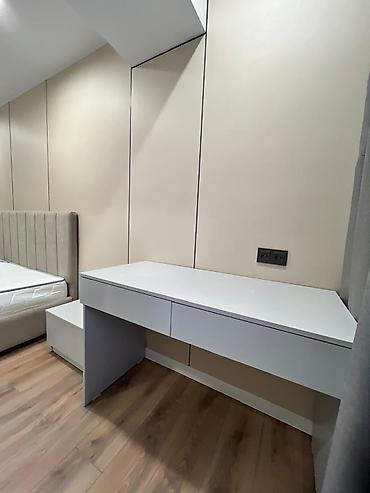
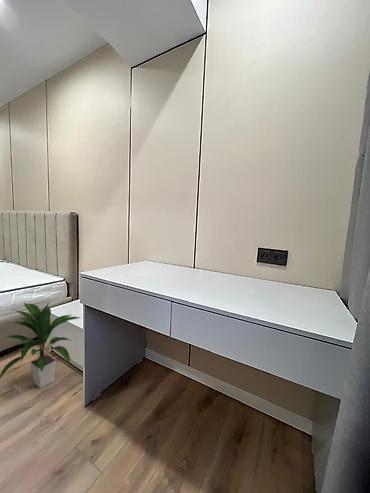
+ indoor plant [0,301,82,389]
